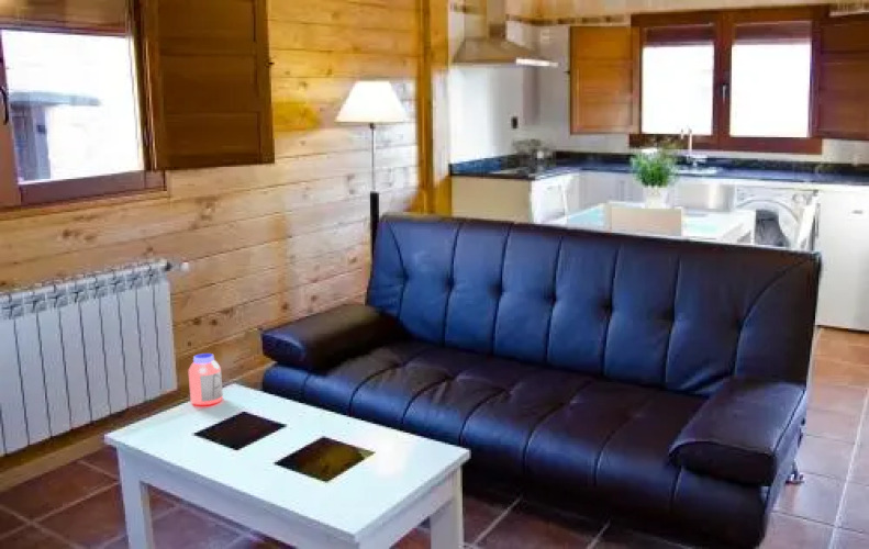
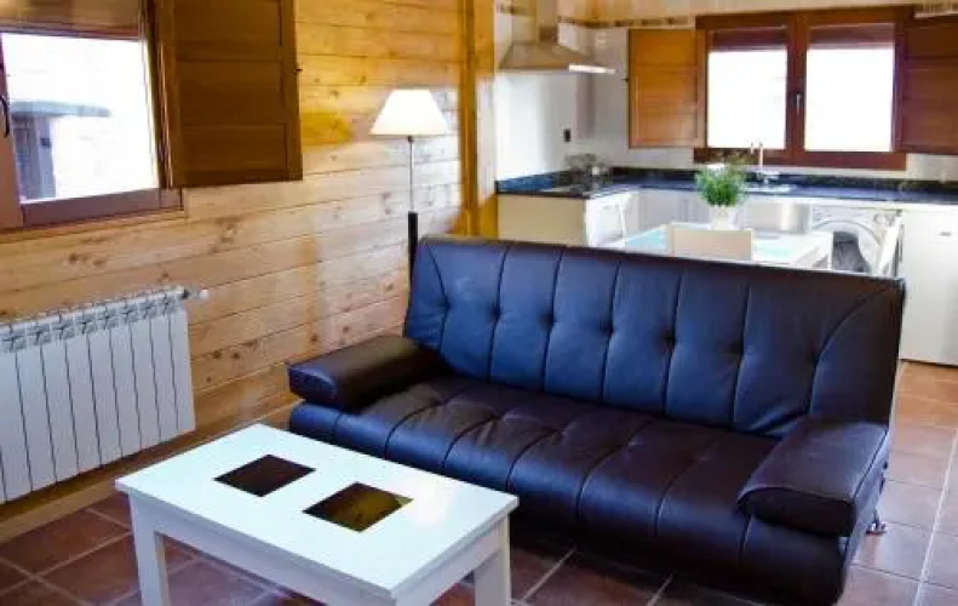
- jar [187,352,224,406]
